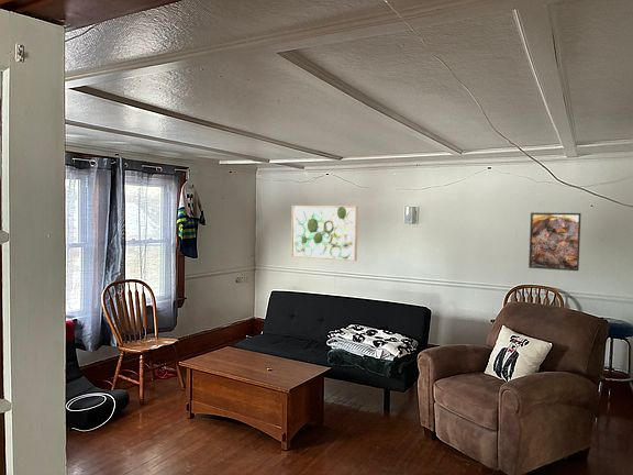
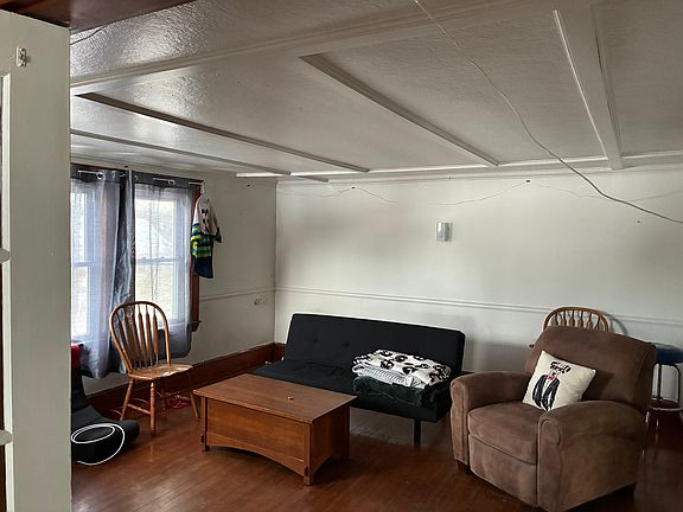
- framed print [528,211,581,272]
- wall art [290,205,358,263]
